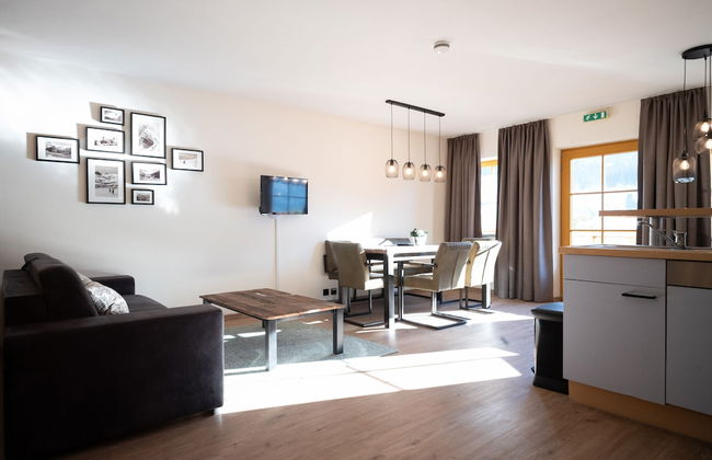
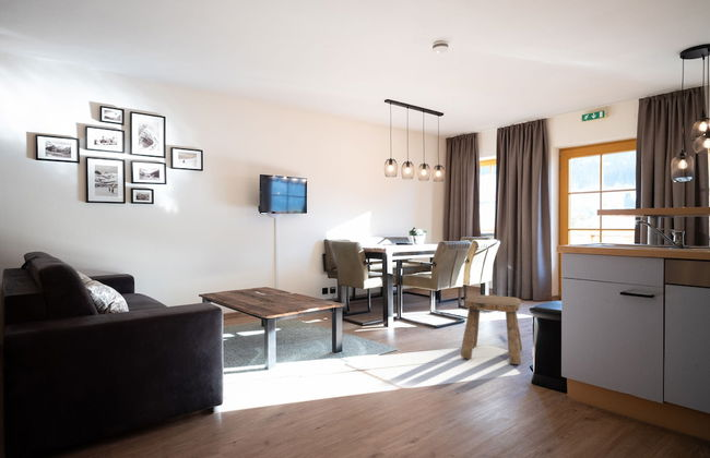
+ stool [460,293,523,365]
